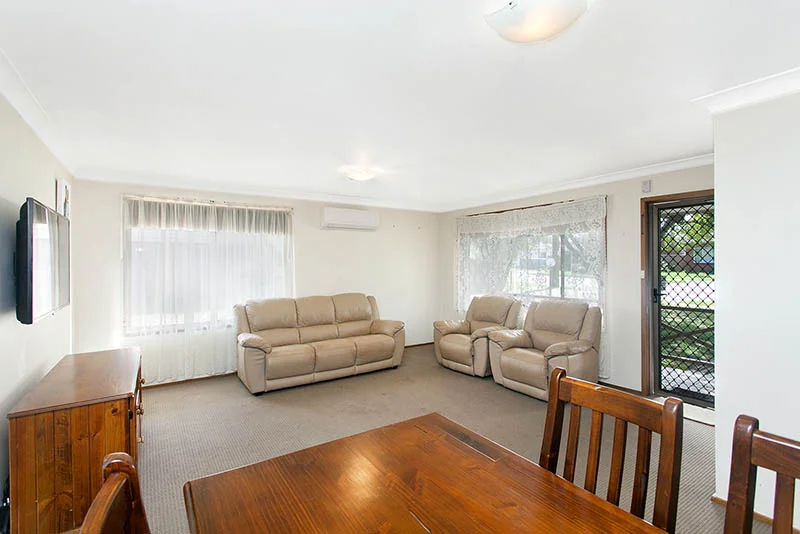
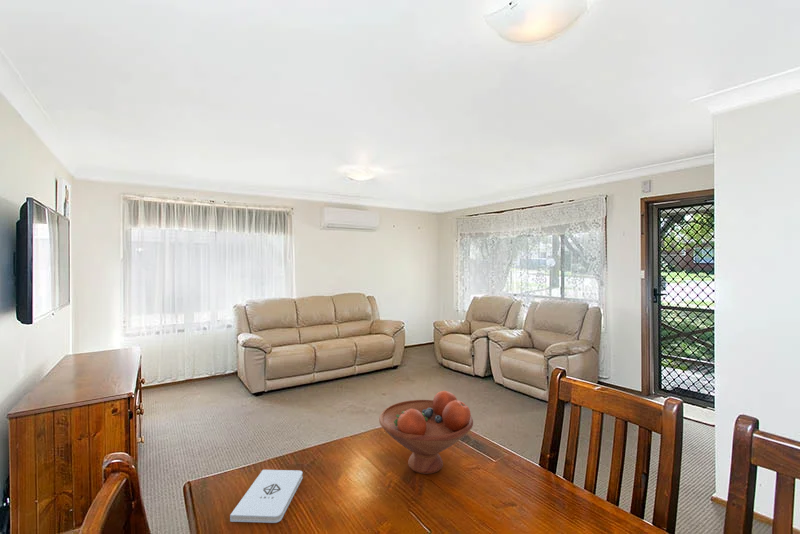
+ fruit bowl [378,390,474,475]
+ notepad [229,469,304,524]
